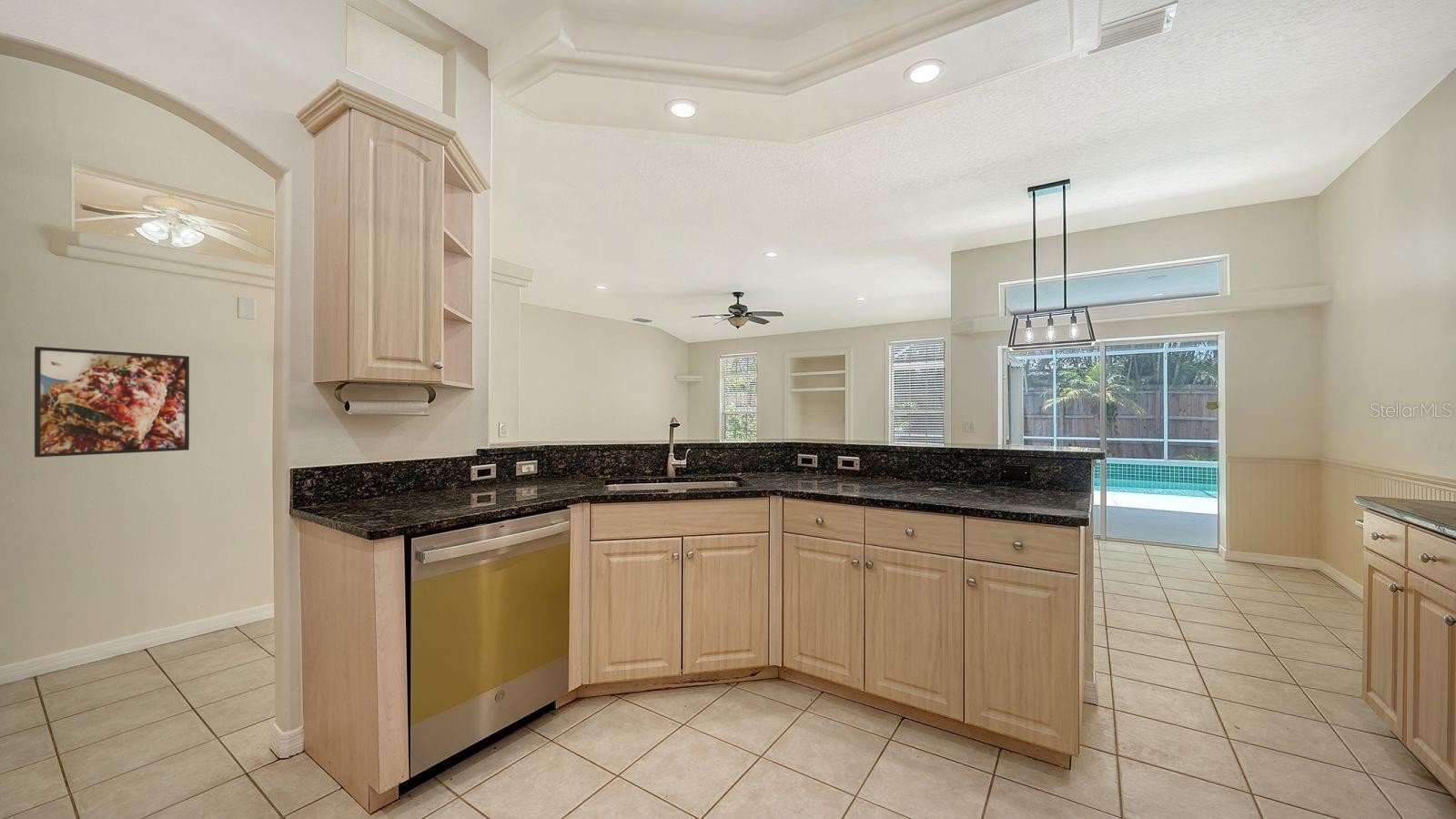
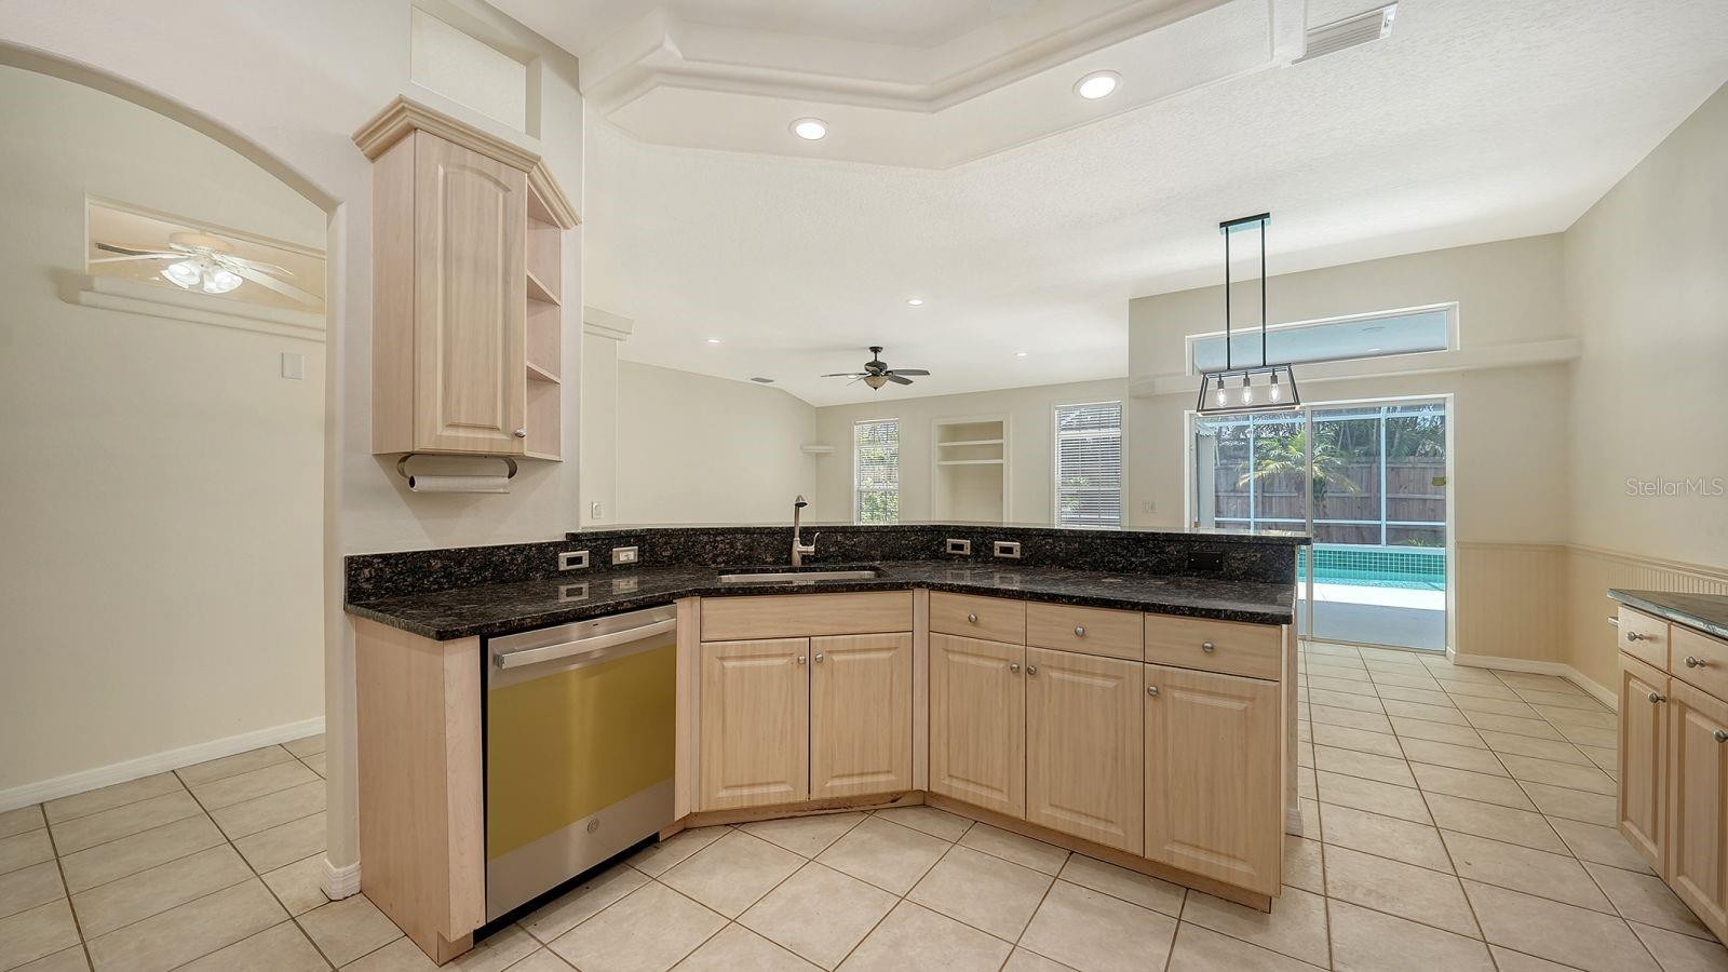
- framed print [34,346,190,458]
